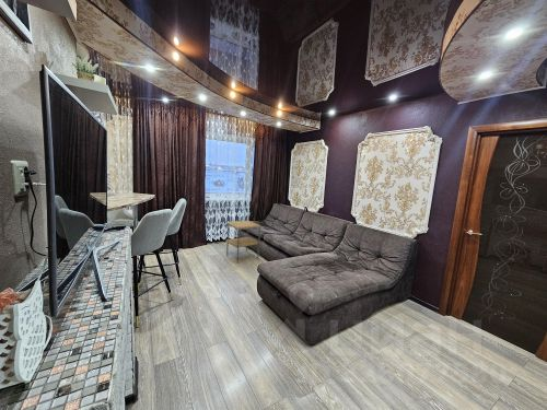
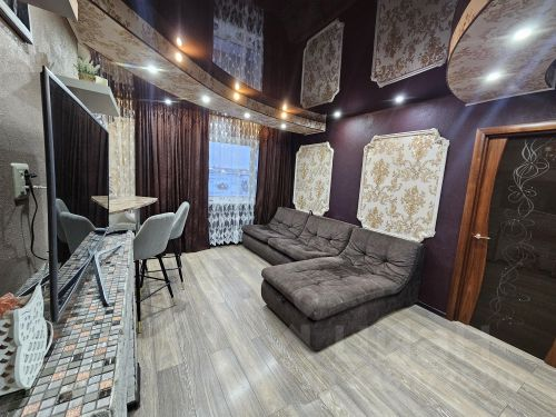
- side table [225,220,261,263]
